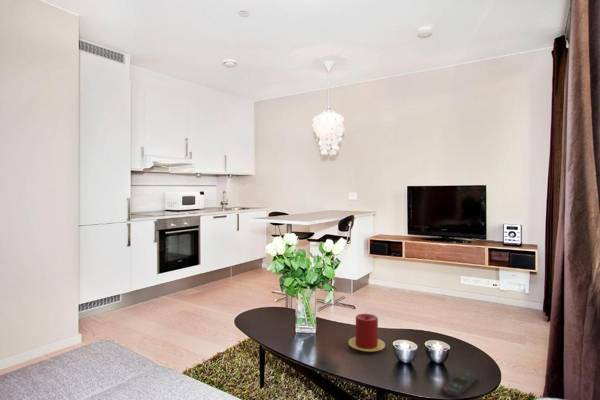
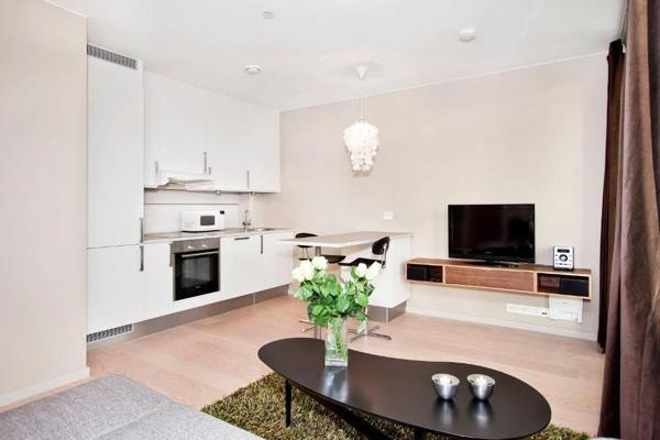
- remote control [440,370,478,400]
- candle [347,313,386,353]
